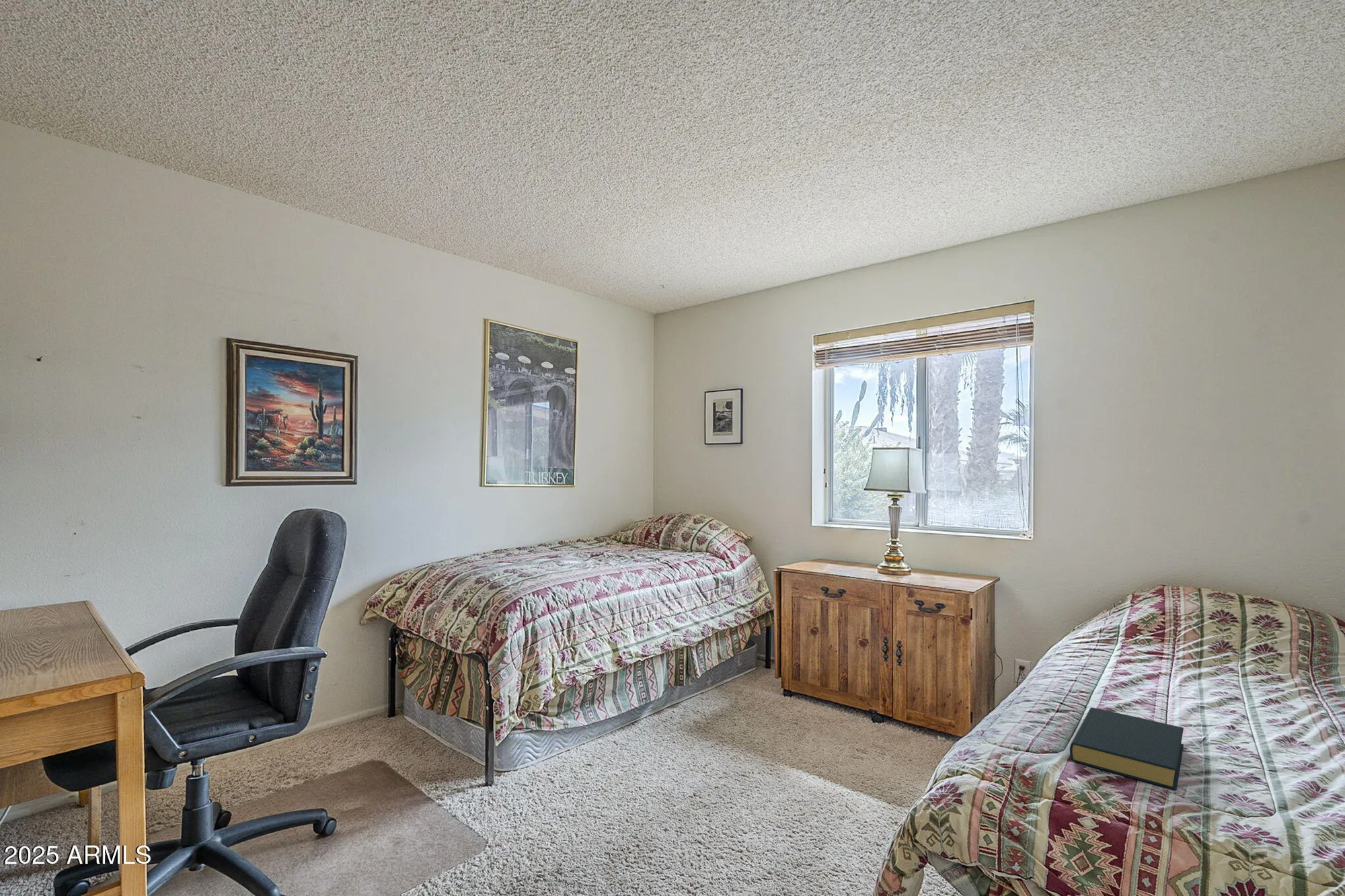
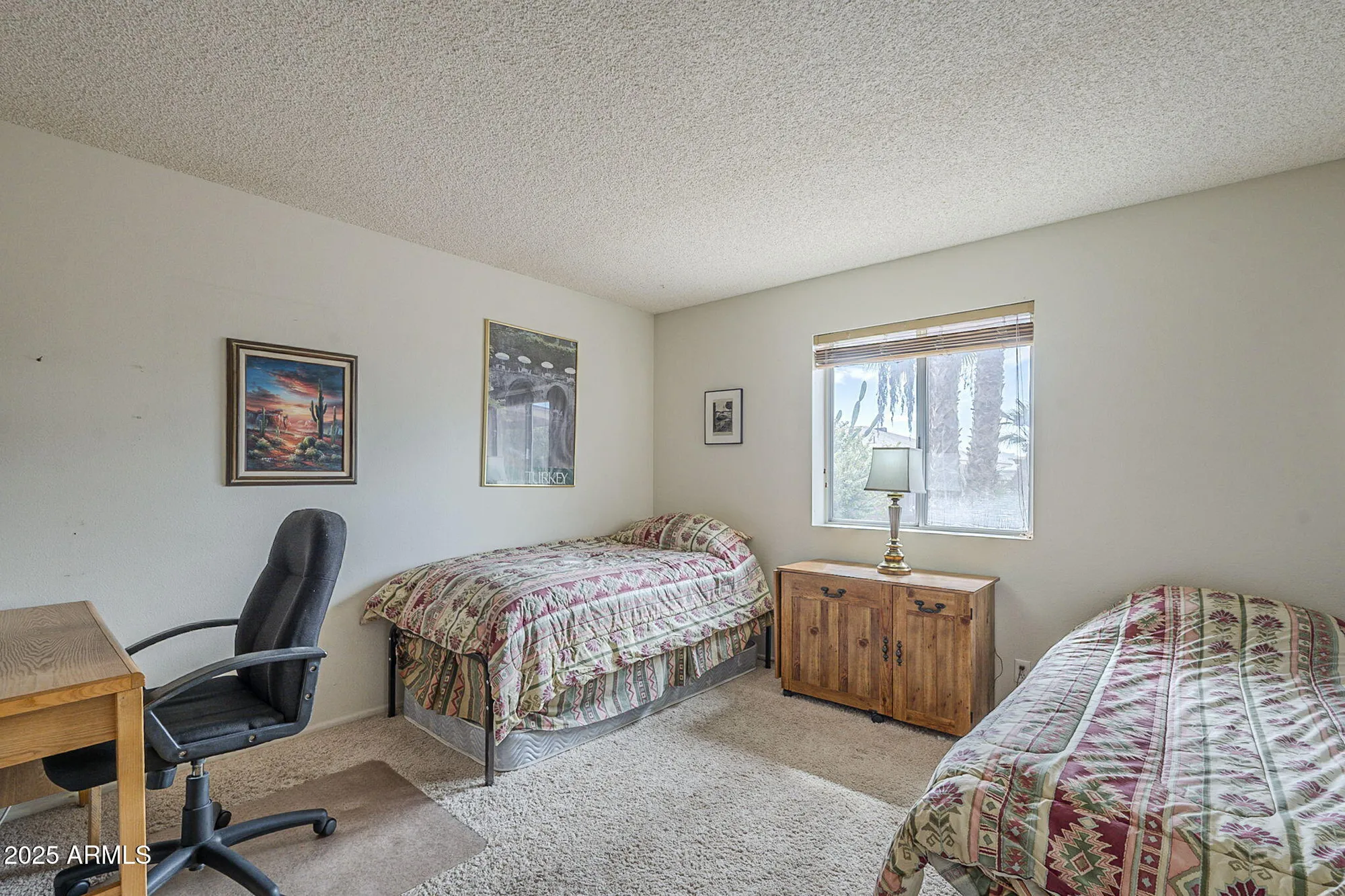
- hardback book [1069,706,1184,790]
